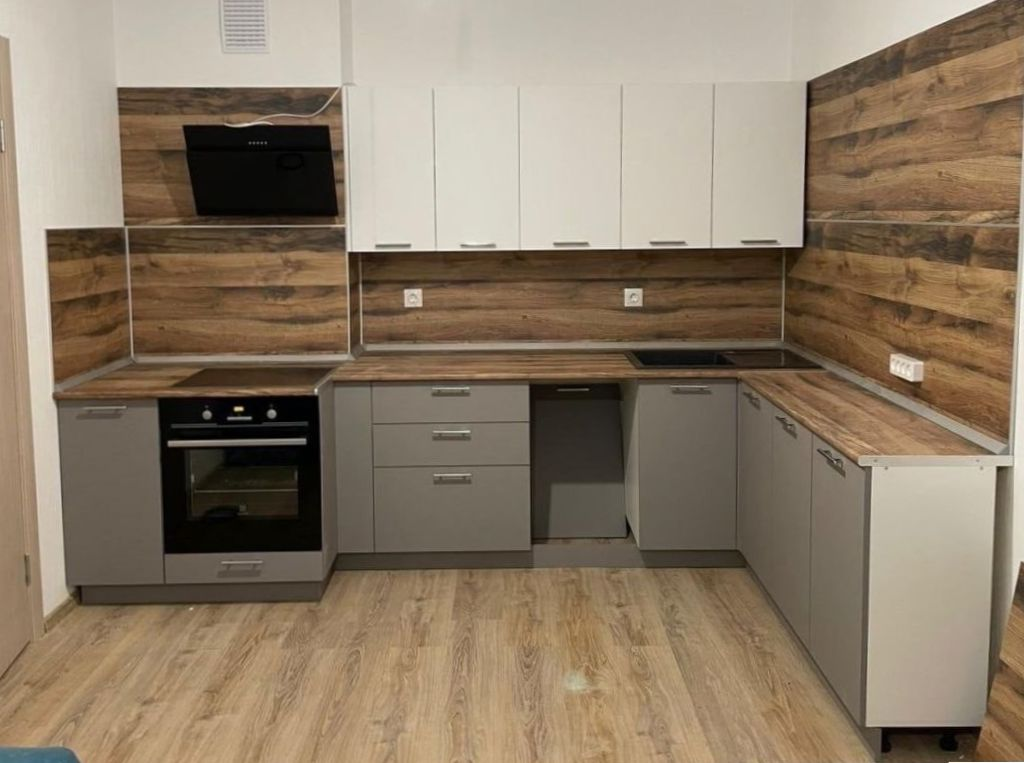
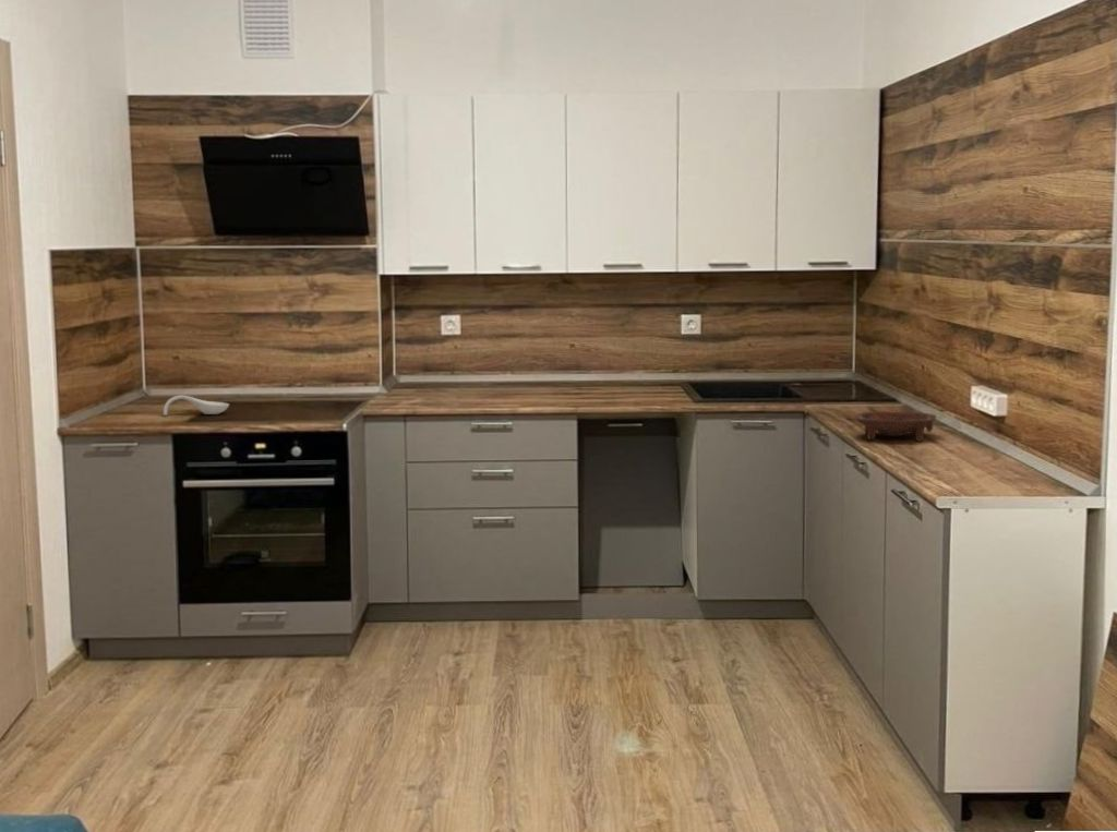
+ spoon rest [163,395,230,417]
+ bowl [852,410,938,443]
